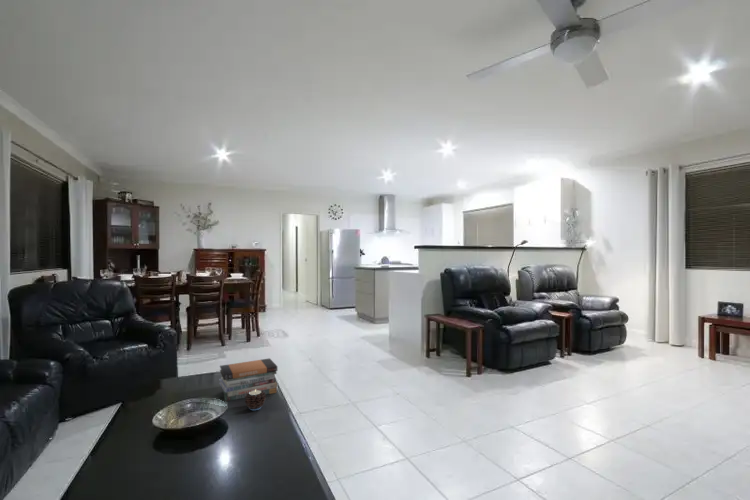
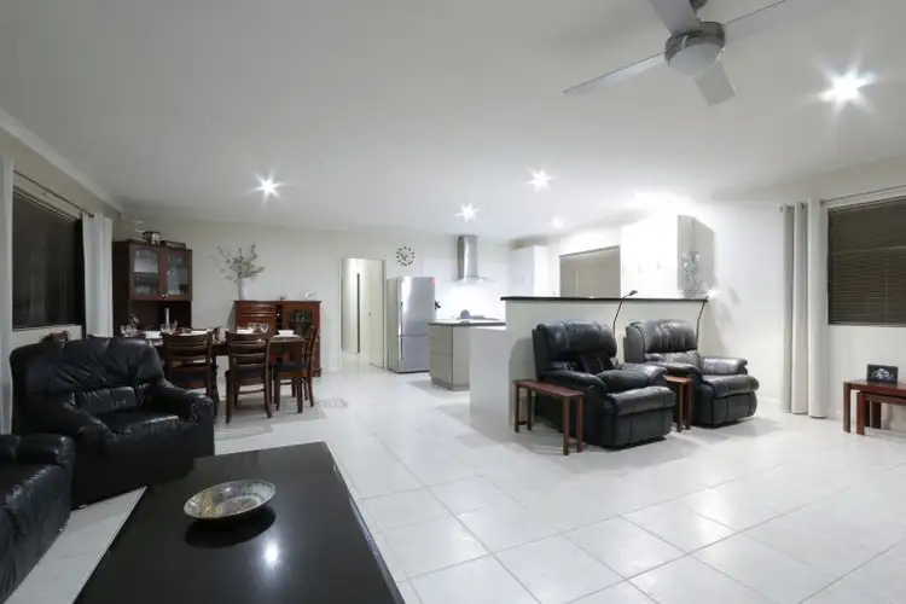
- book stack [218,357,278,402]
- candle [244,389,267,411]
